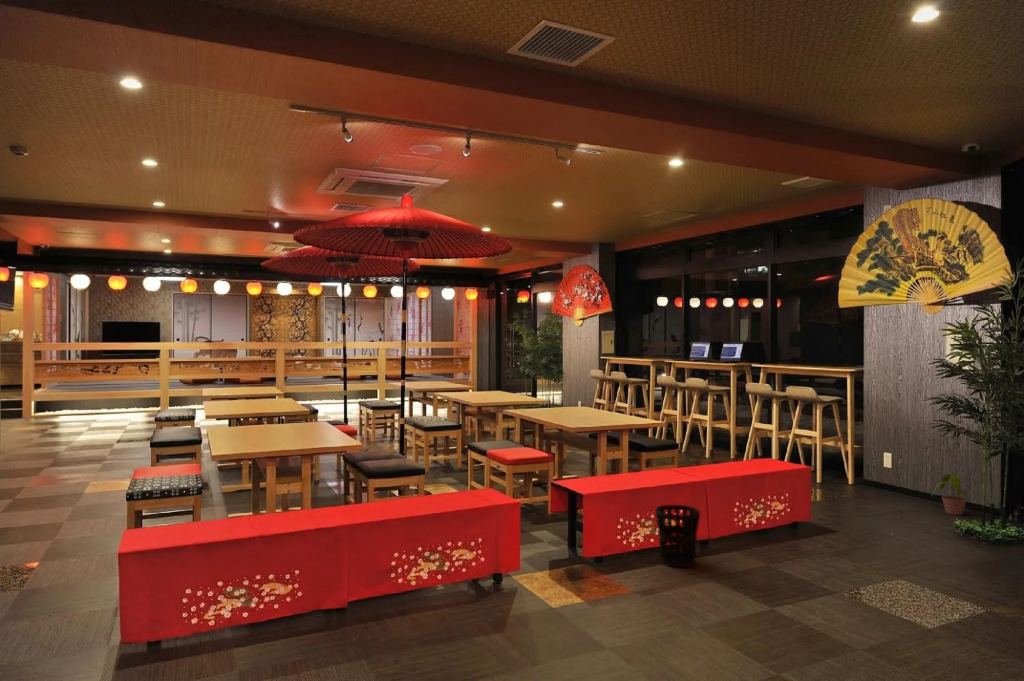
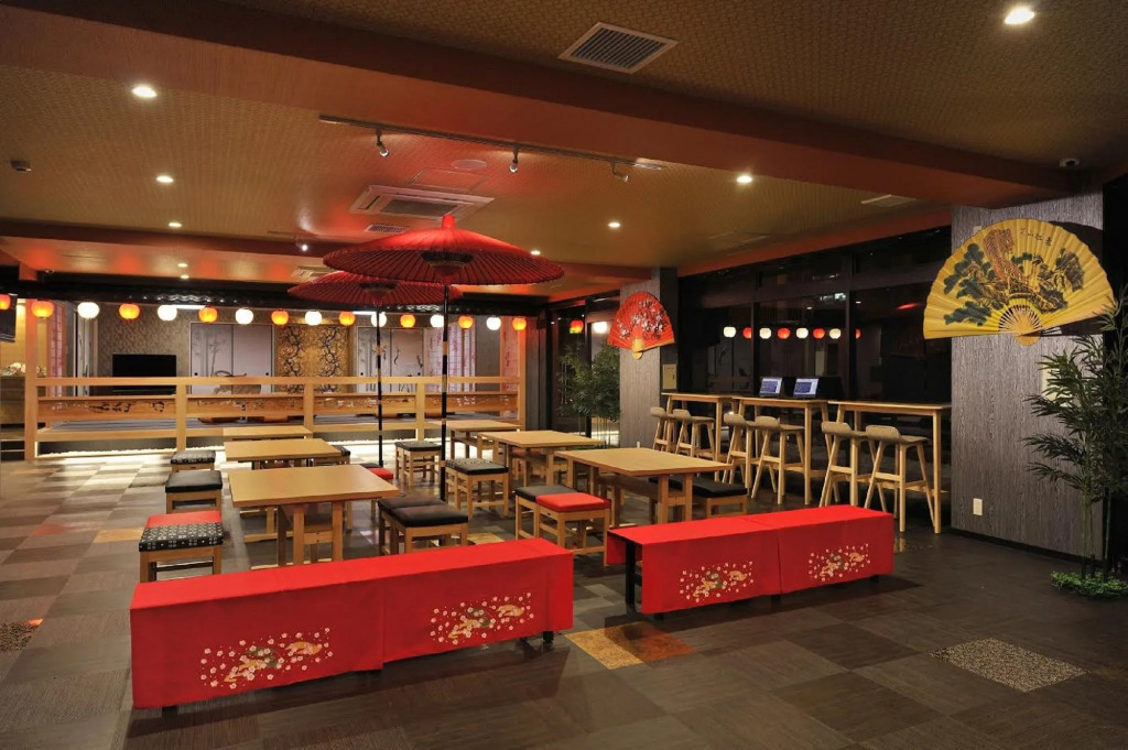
- potted plant [931,471,979,516]
- wastebasket [654,504,701,568]
